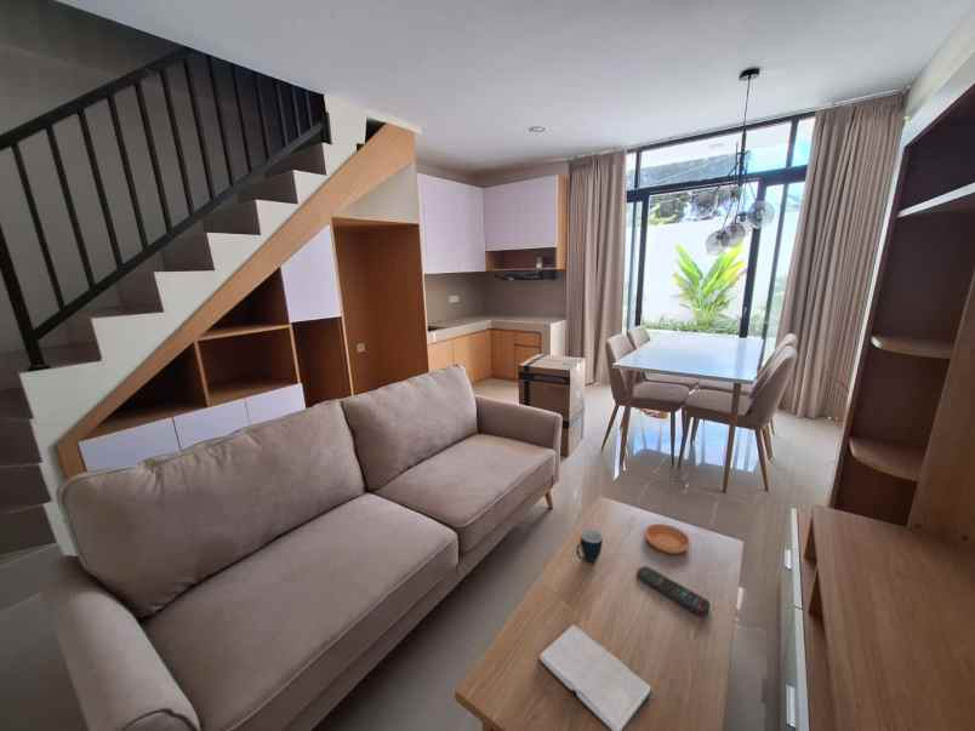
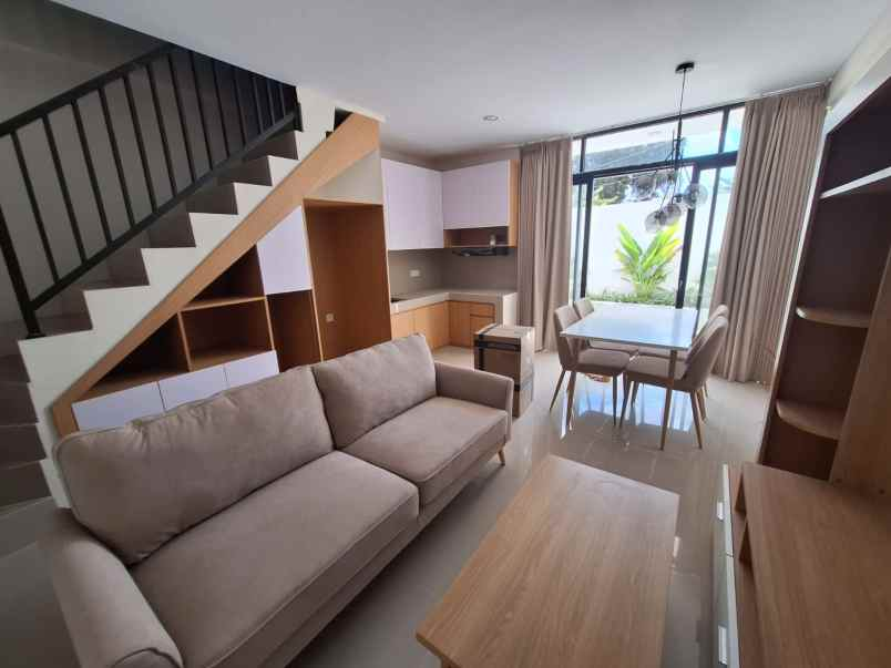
- saucer [644,522,691,555]
- hardback book [537,623,654,731]
- mug [576,527,604,564]
- remote control [635,565,711,617]
